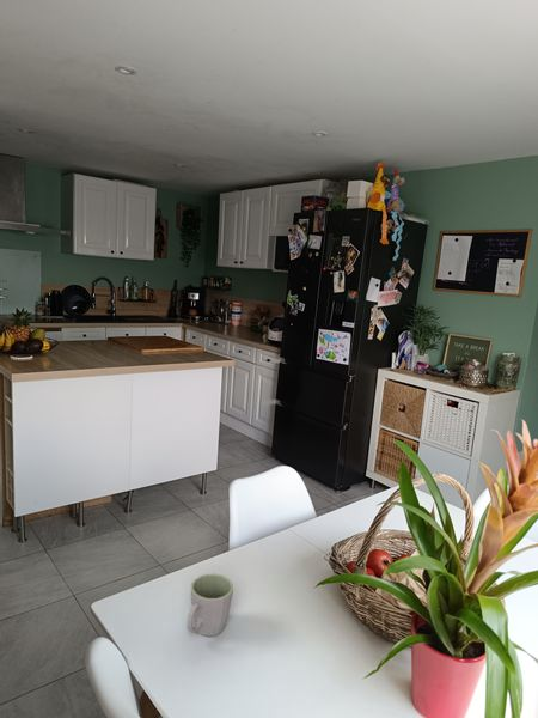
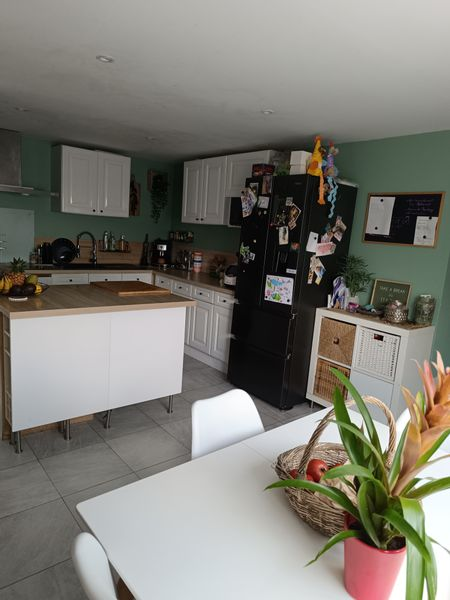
- mug [185,573,234,637]
